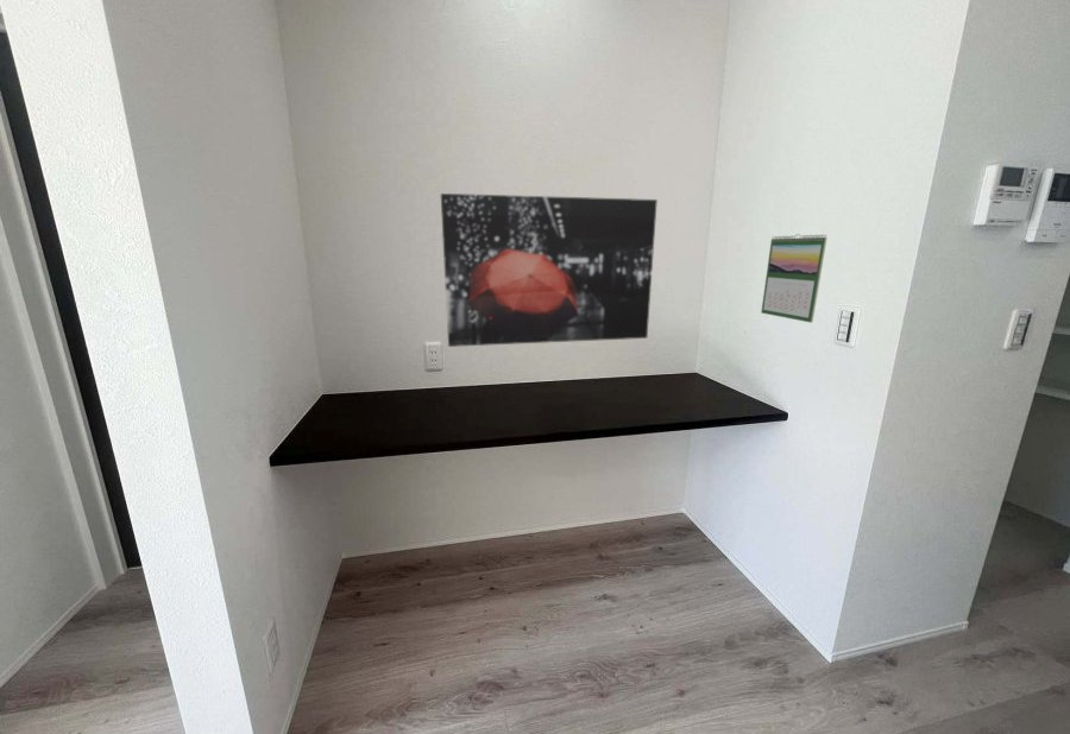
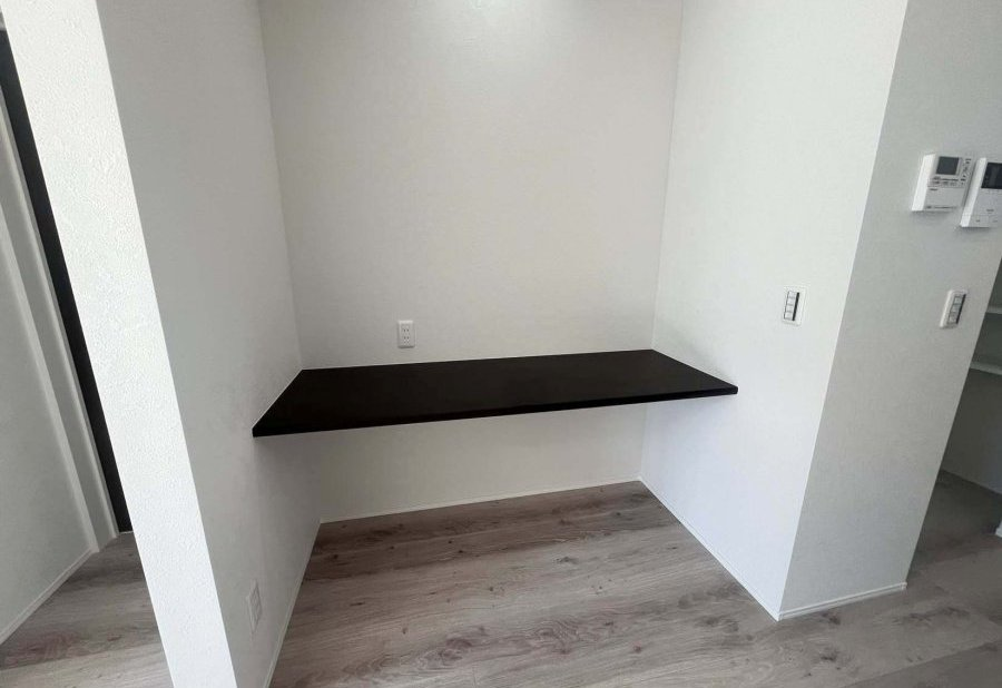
- calendar [760,233,829,324]
- wall art [440,192,659,348]
